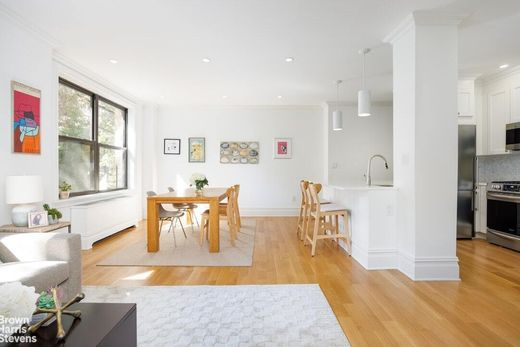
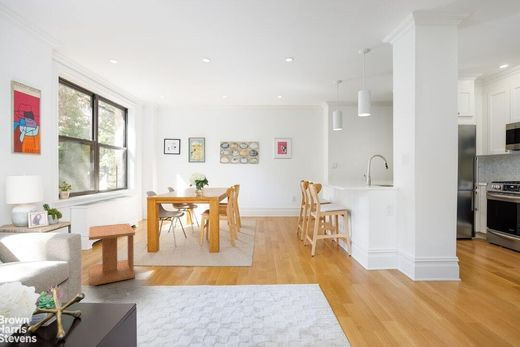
+ side table [88,223,136,287]
